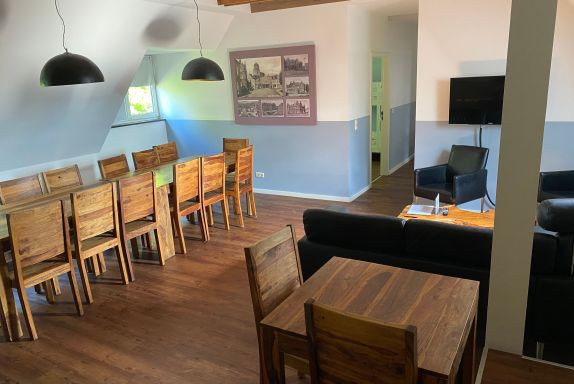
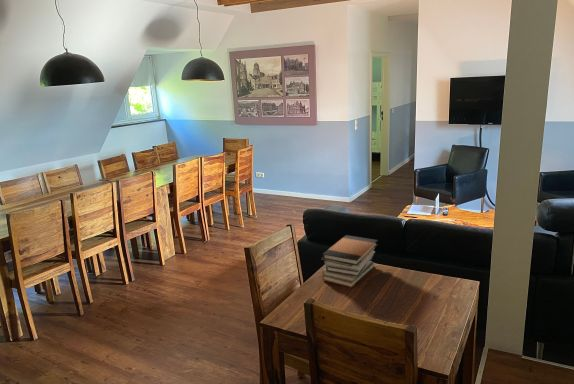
+ book stack [320,234,379,289]
